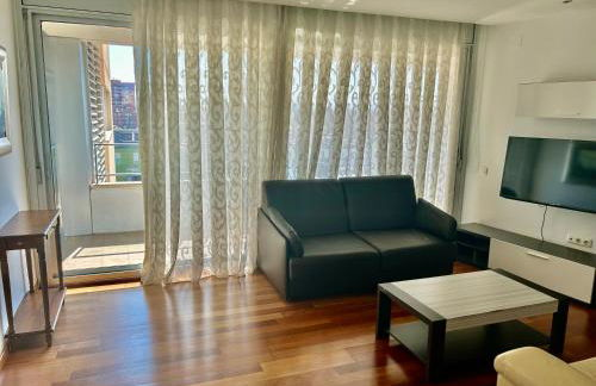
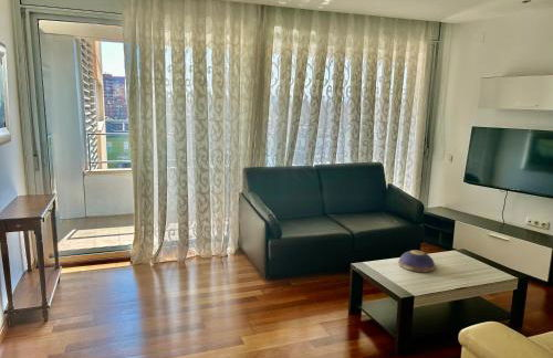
+ decorative bowl [397,250,436,273]
